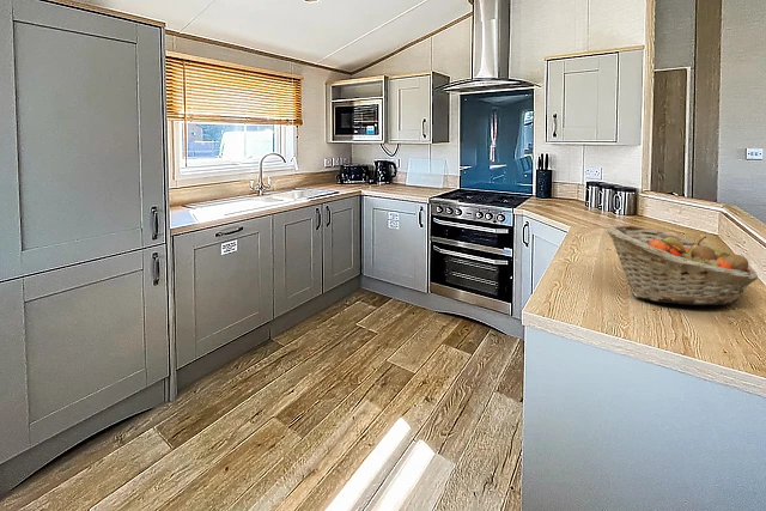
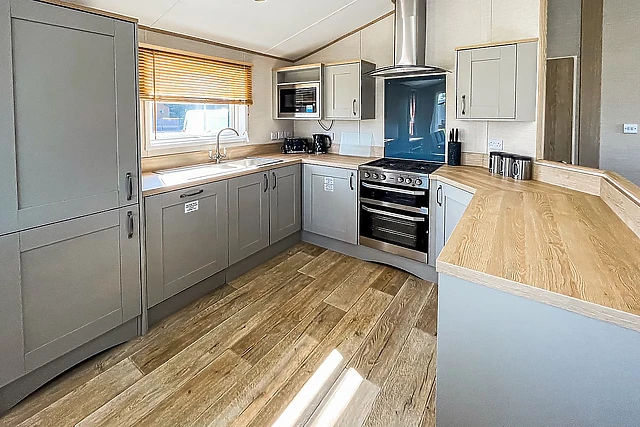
- fruit basket [606,224,759,306]
